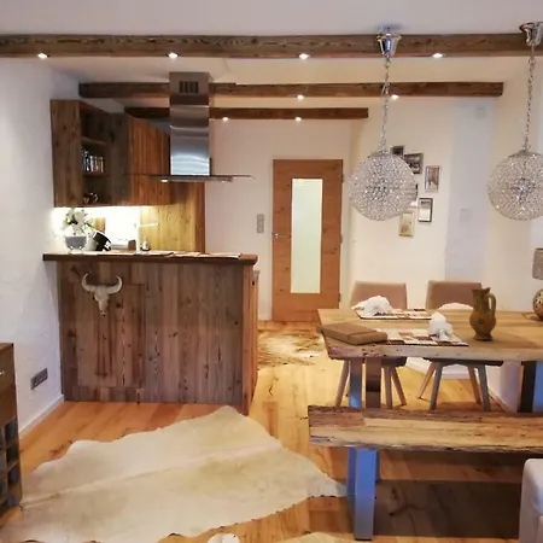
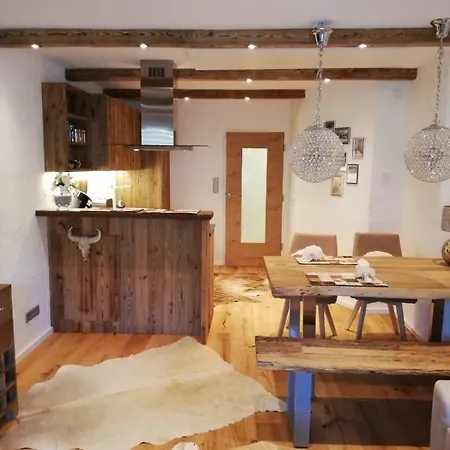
- cutting board [315,321,389,346]
- ceramic jug [468,286,497,340]
